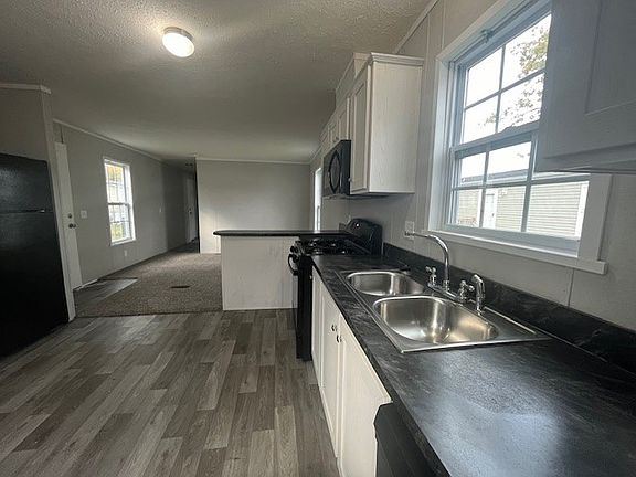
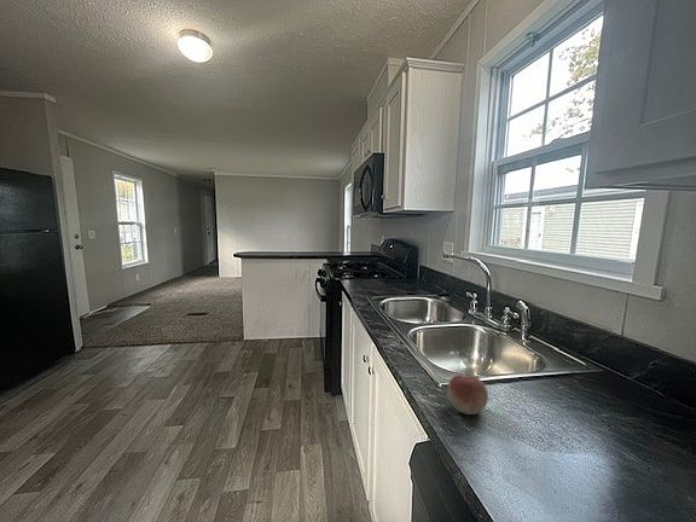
+ fruit [447,375,489,416]
